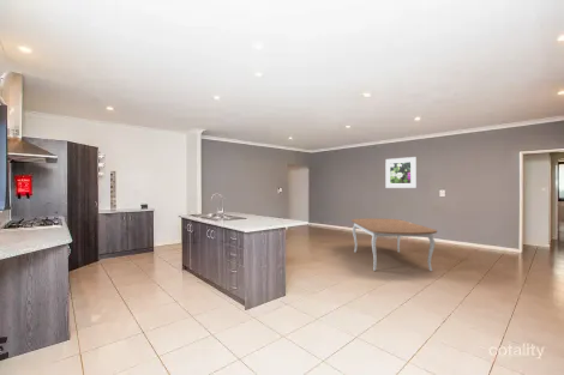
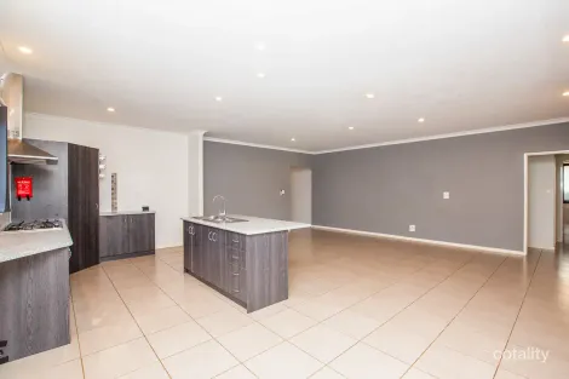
- dining table [350,217,438,272]
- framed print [384,156,418,189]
